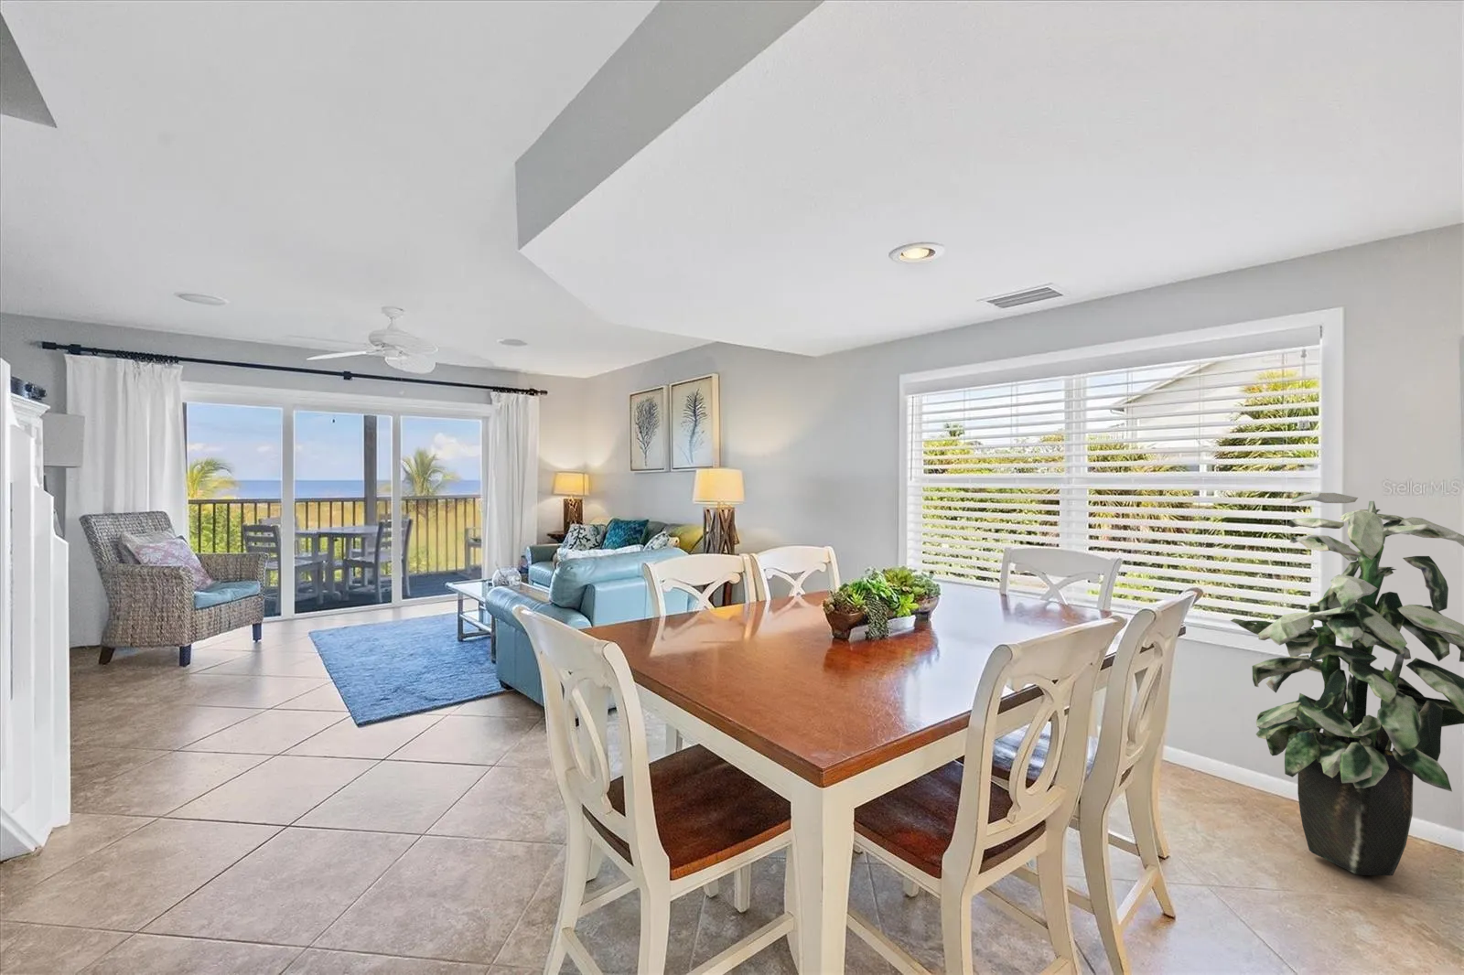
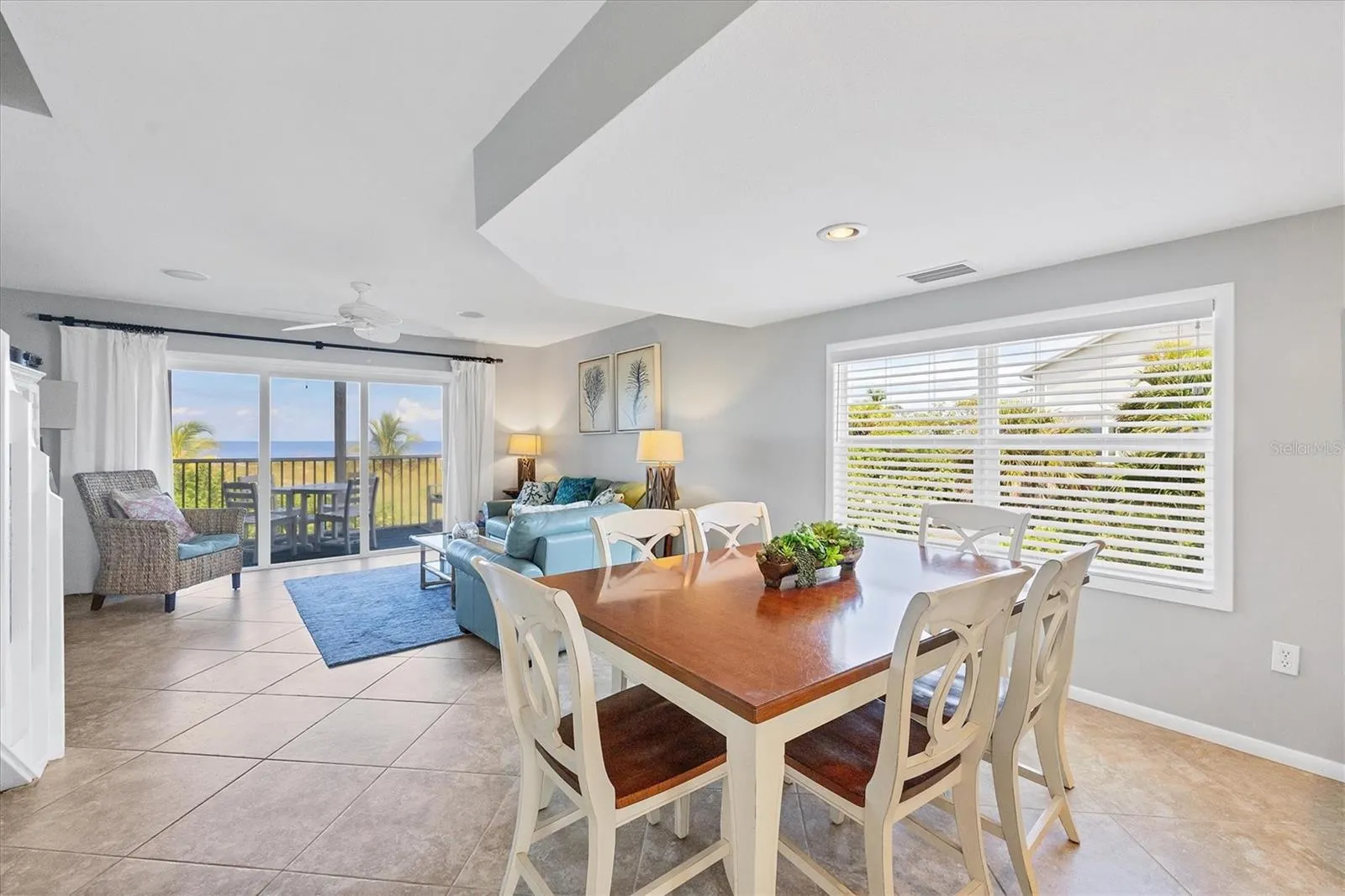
- indoor plant [1230,492,1464,876]
